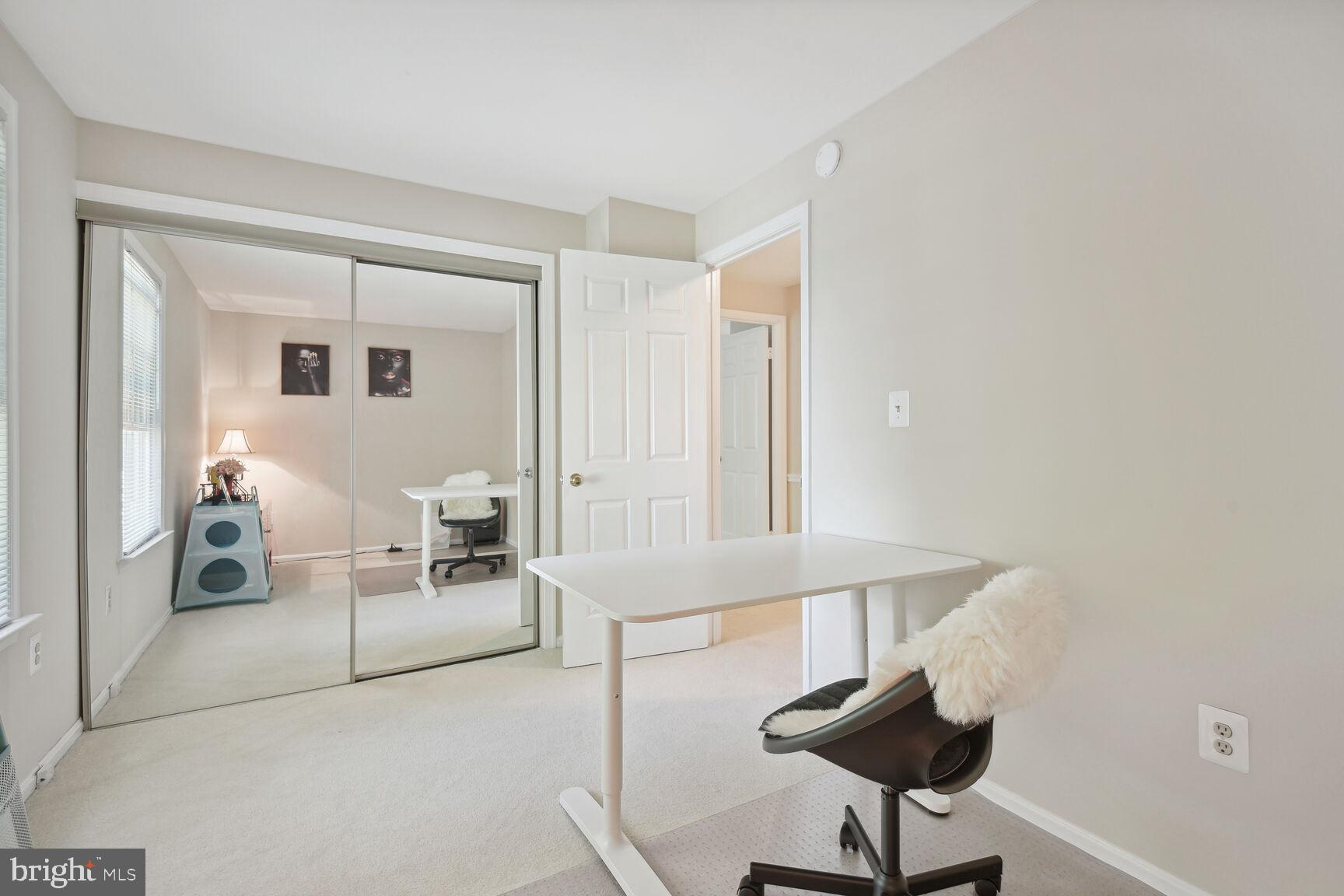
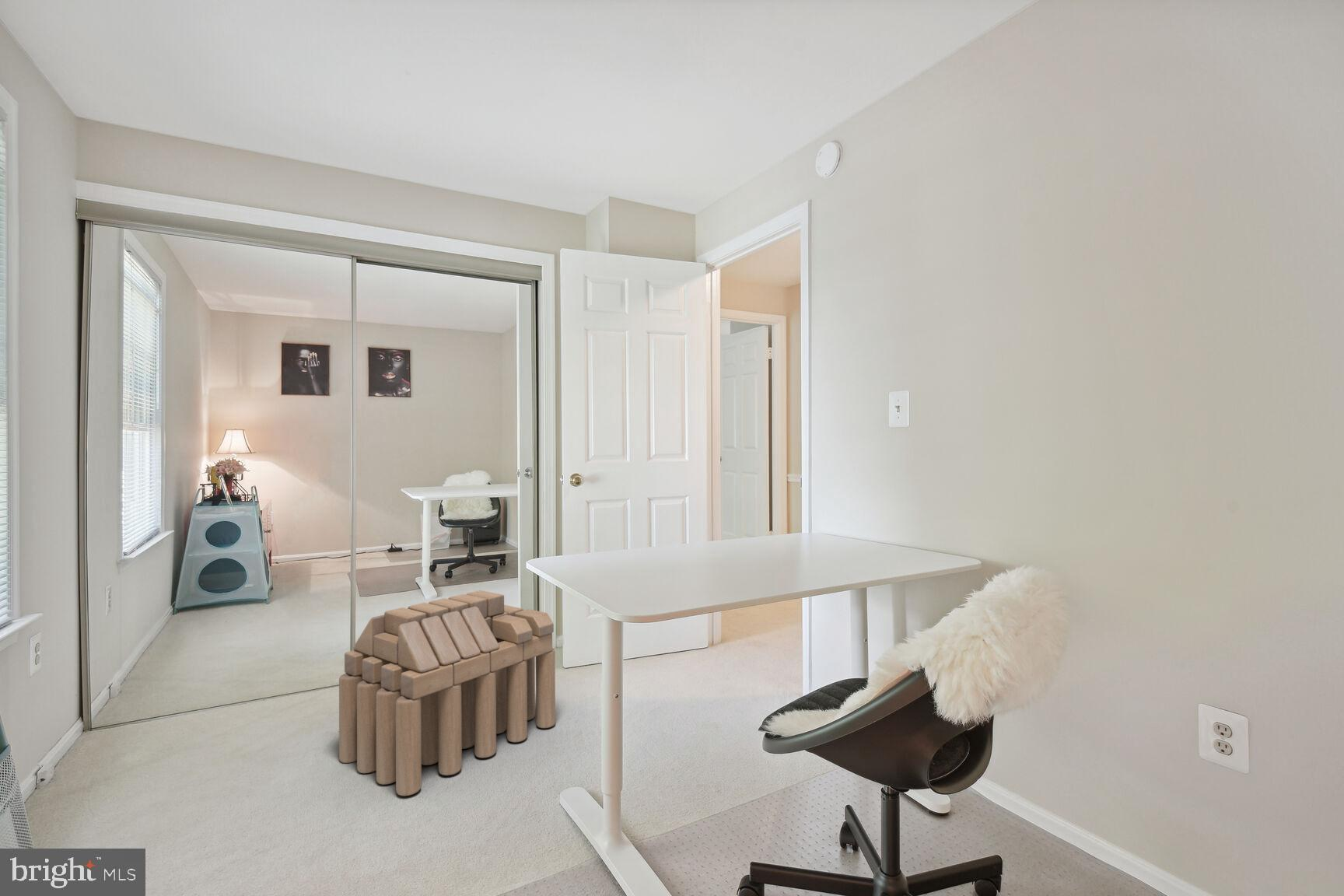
+ stool [338,590,556,796]
